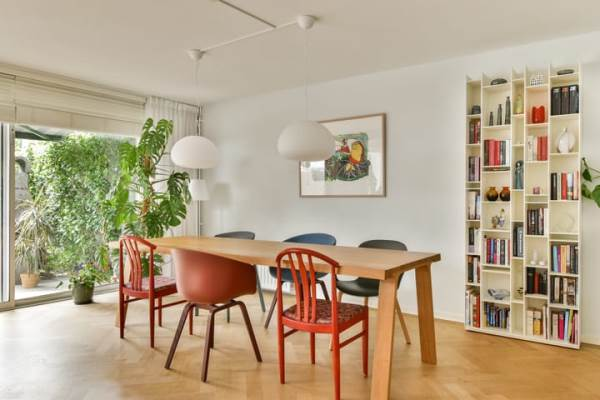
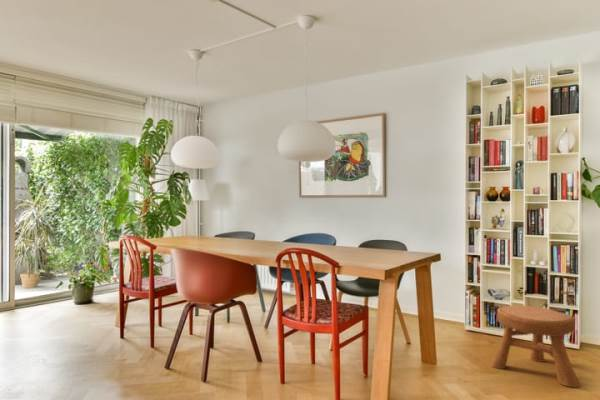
+ stool [490,304,581,388]
